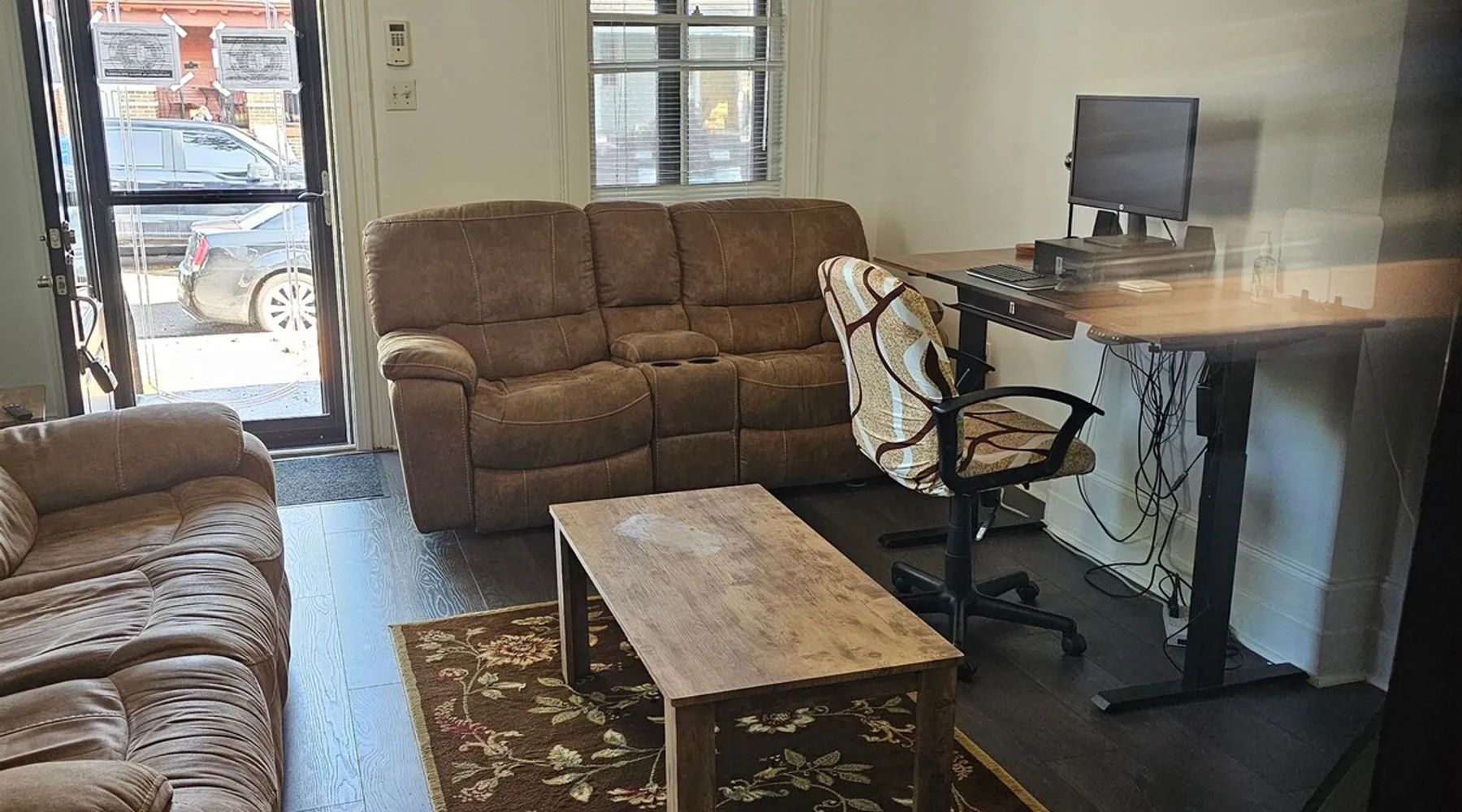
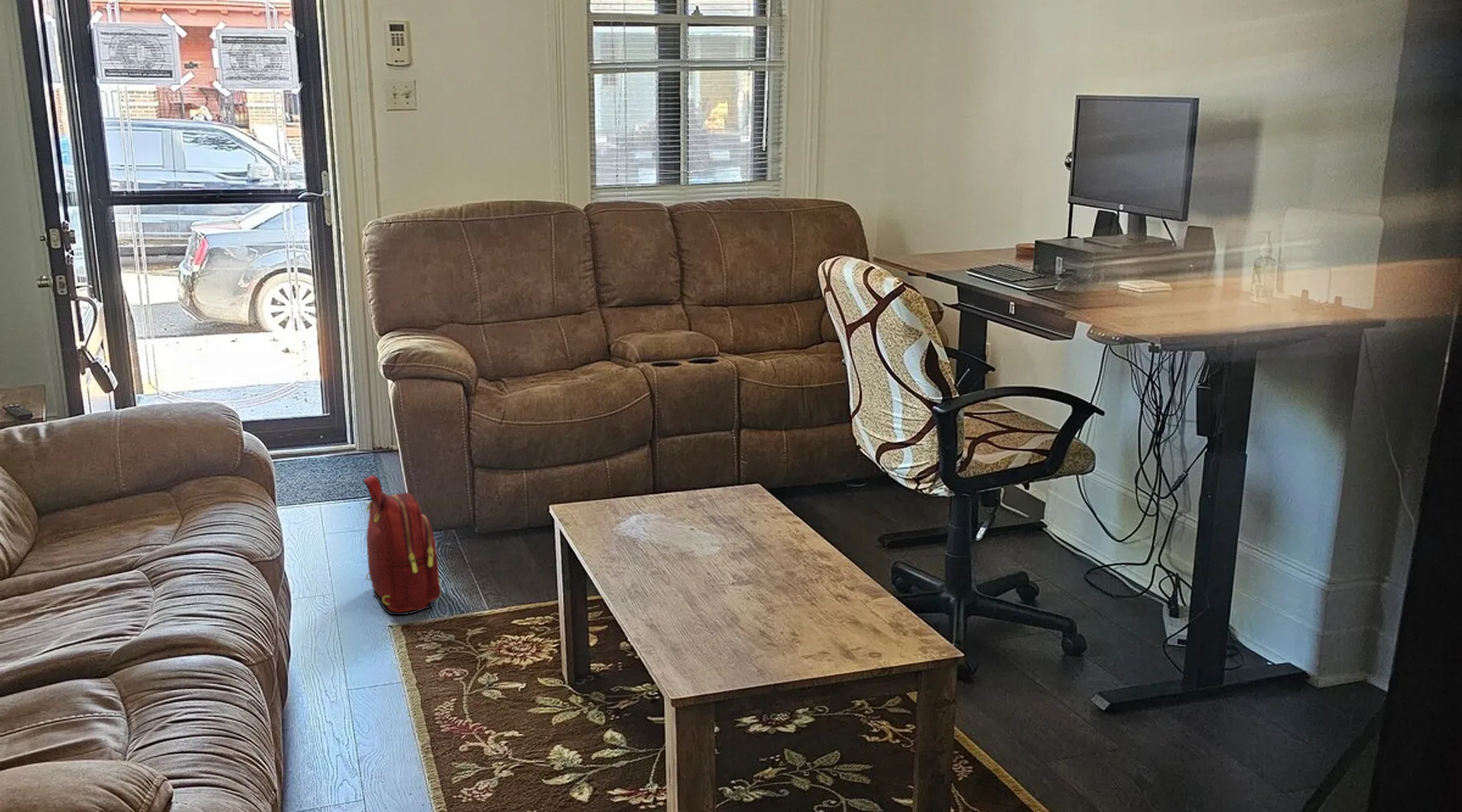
+ backpack [362,474,442,615]
